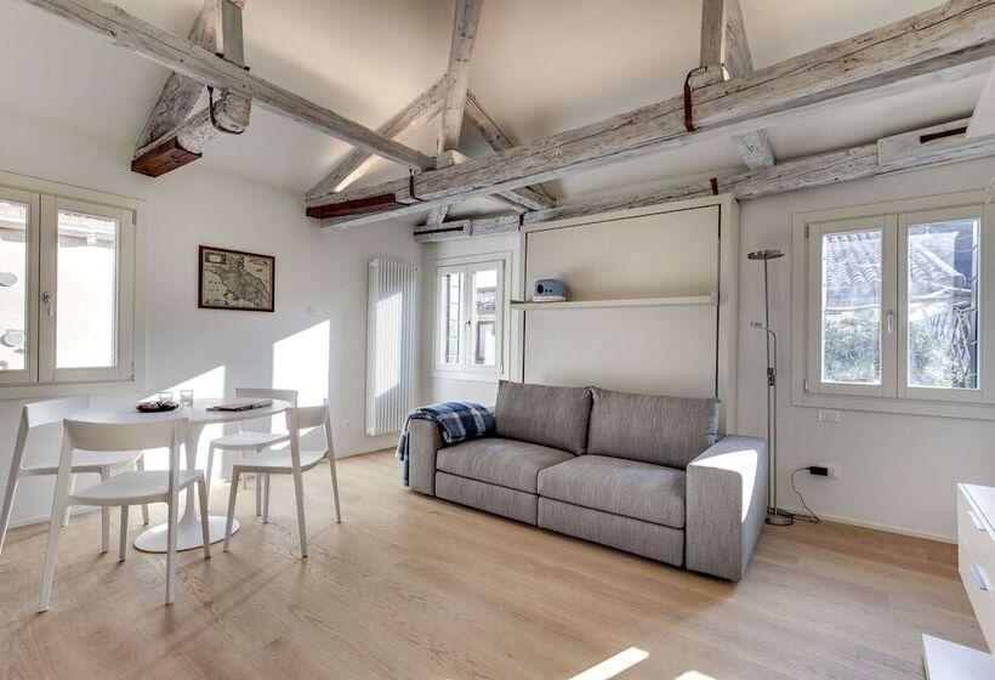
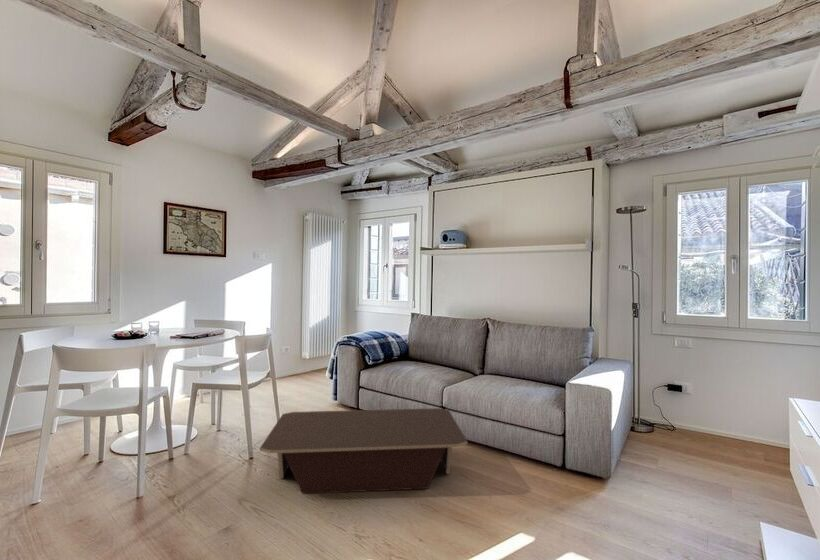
+ coffee table [259,407,468,495]
